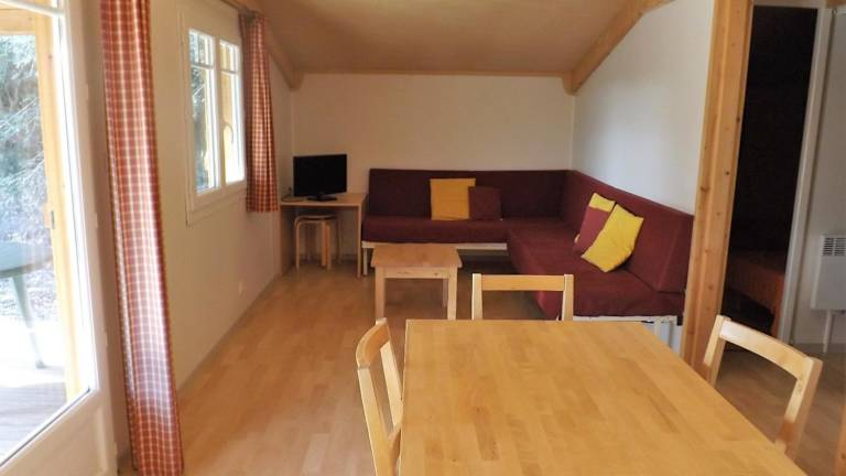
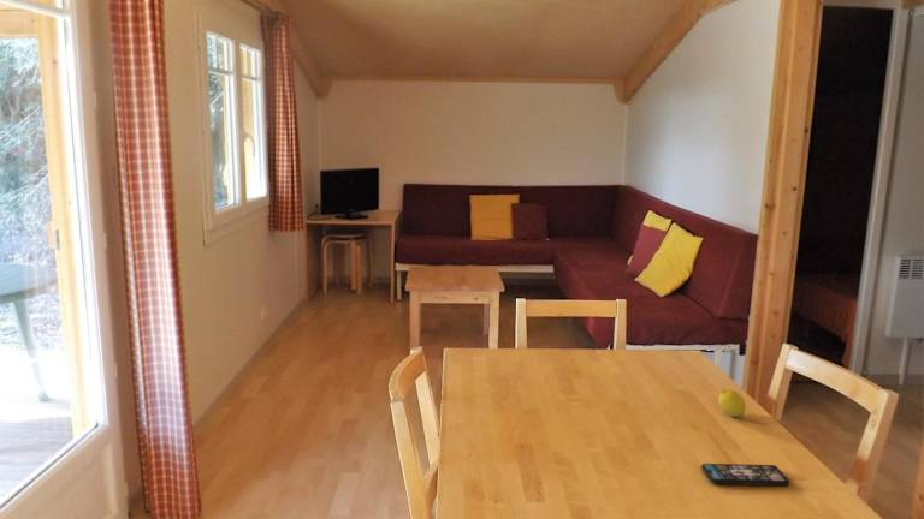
+ smartphone [700,463,792,487]
+ fruit [717,388,747,418]
